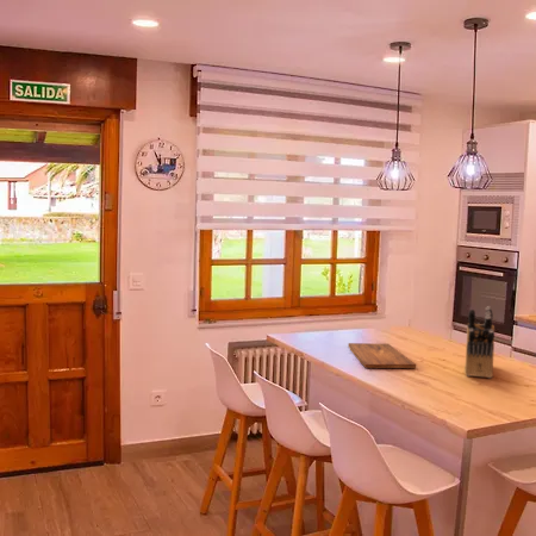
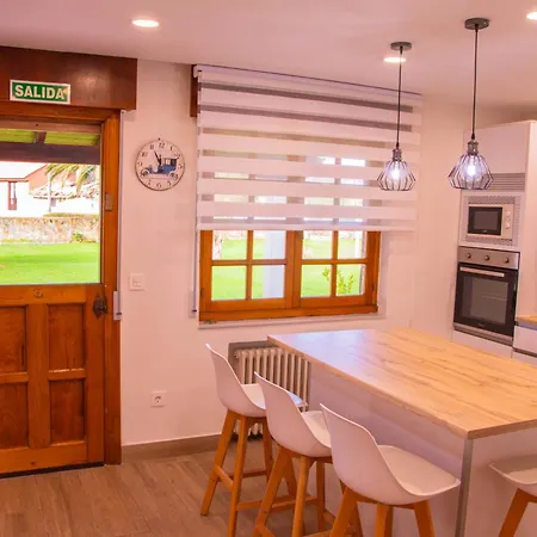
- cutting board [348,342,417,369]
- knife block [465,305,496,379]
